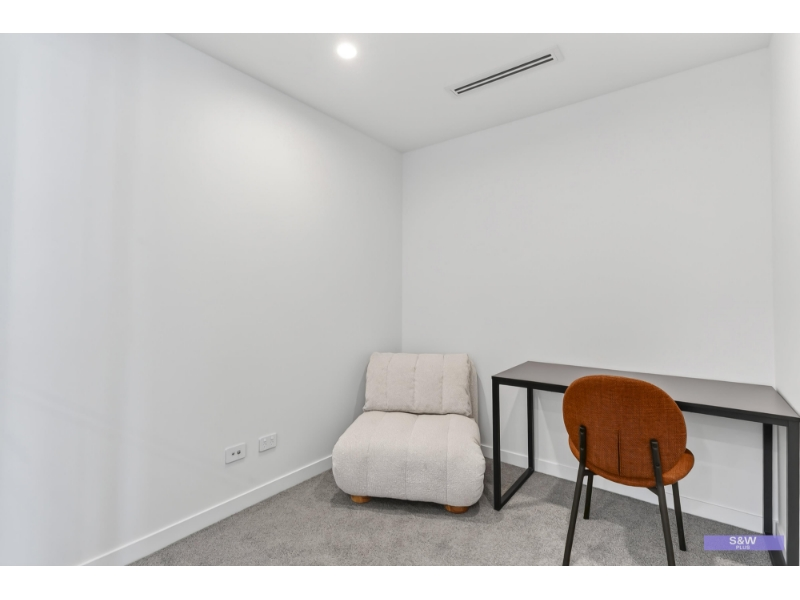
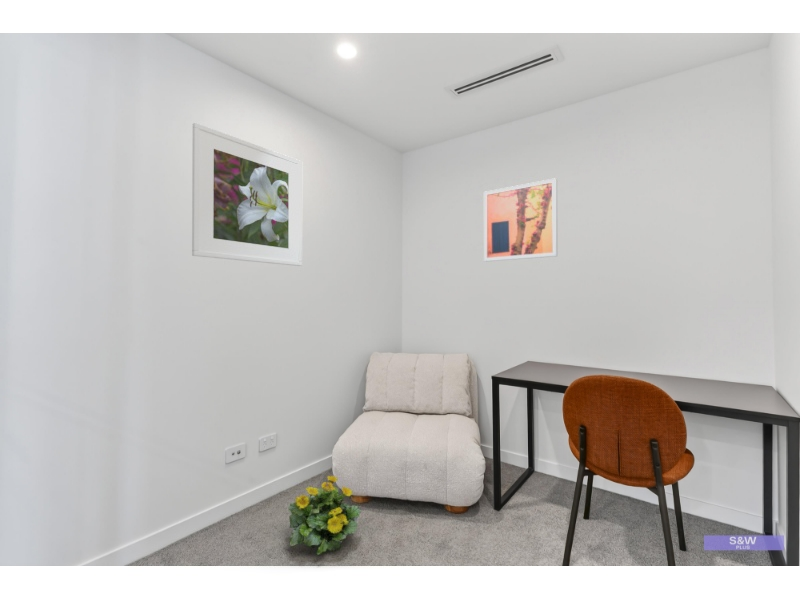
+ flowering plant [287,475,362,556]
+ wall art [483,177,559,262]
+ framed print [191,122,303,267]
